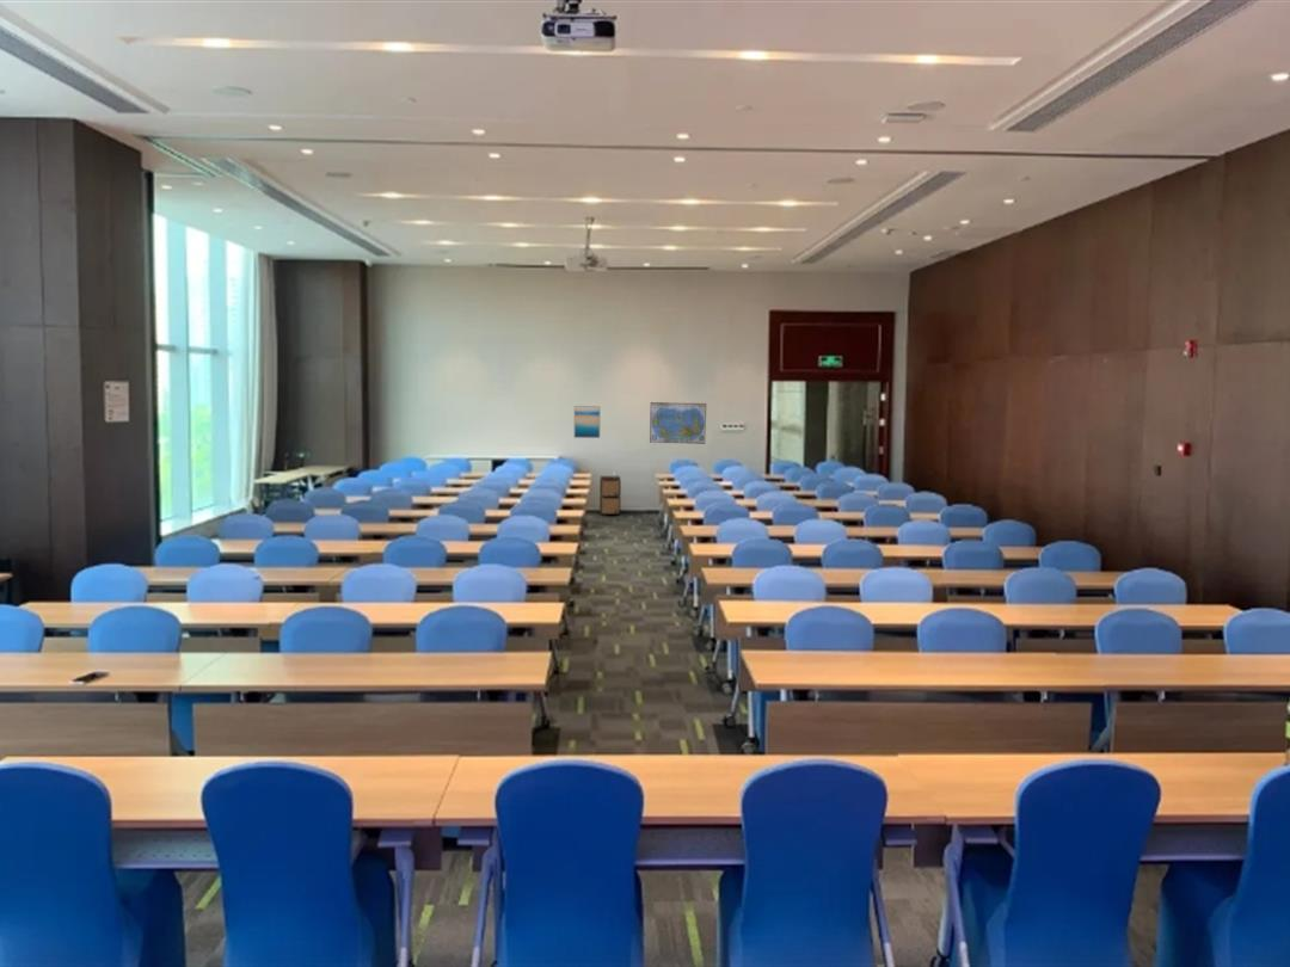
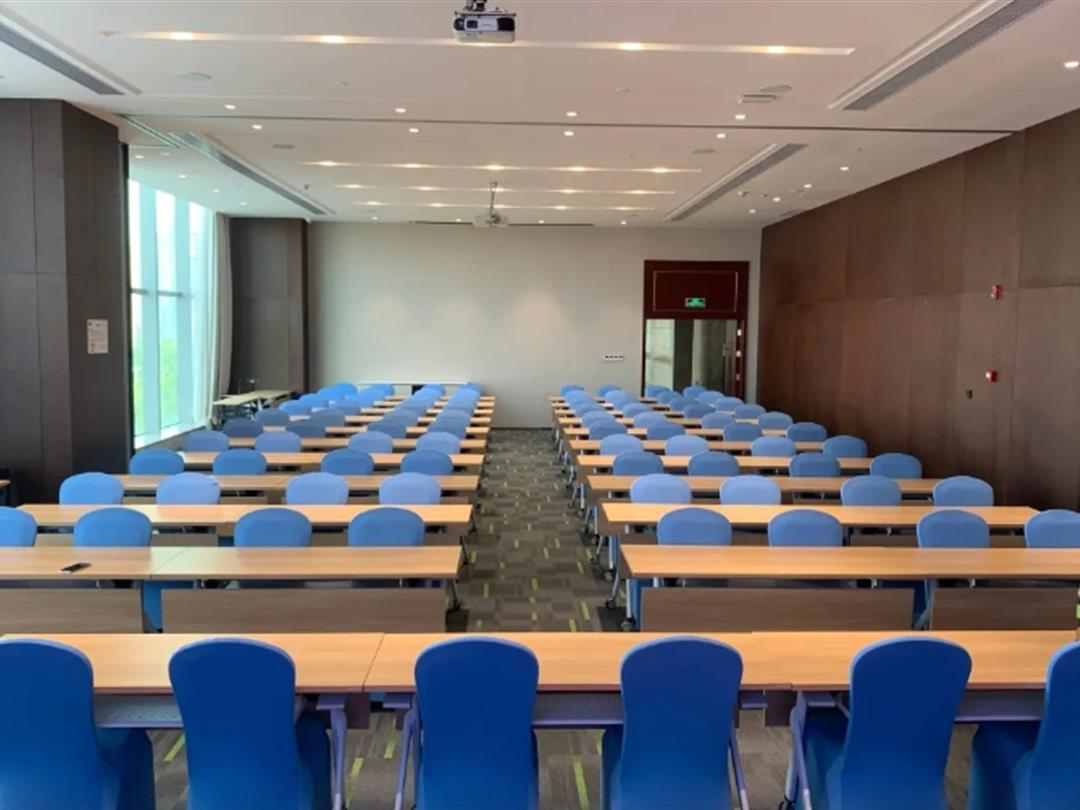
- wall art [573,405,601,439]
- storage cabinet [598,469,622,516]
- world map [649,401,707,445]
